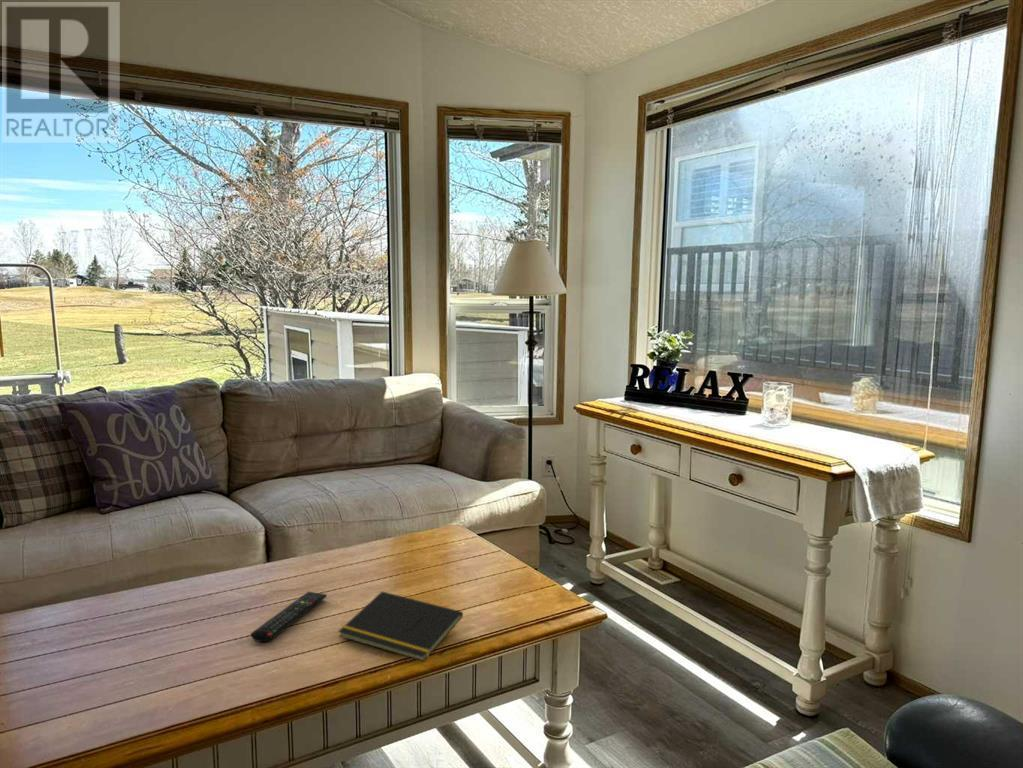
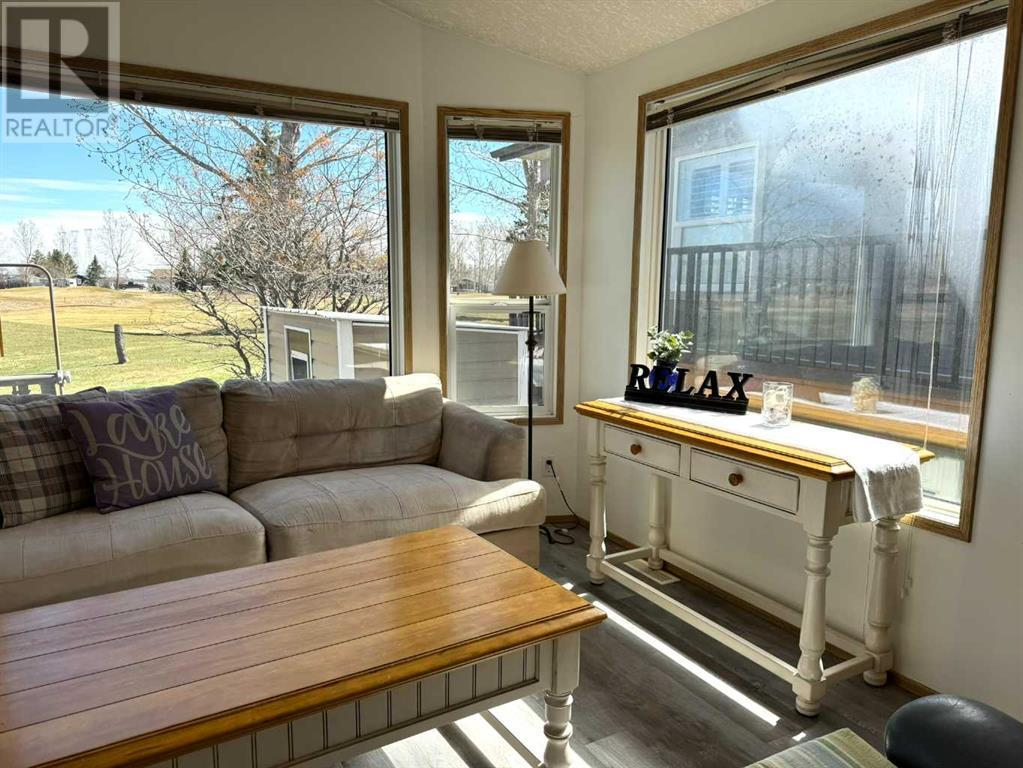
- notepad [337,590,464,663]
- remote control [250,591,327,643]
